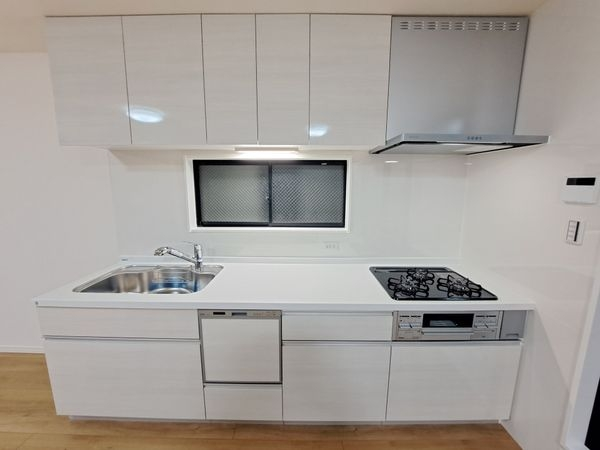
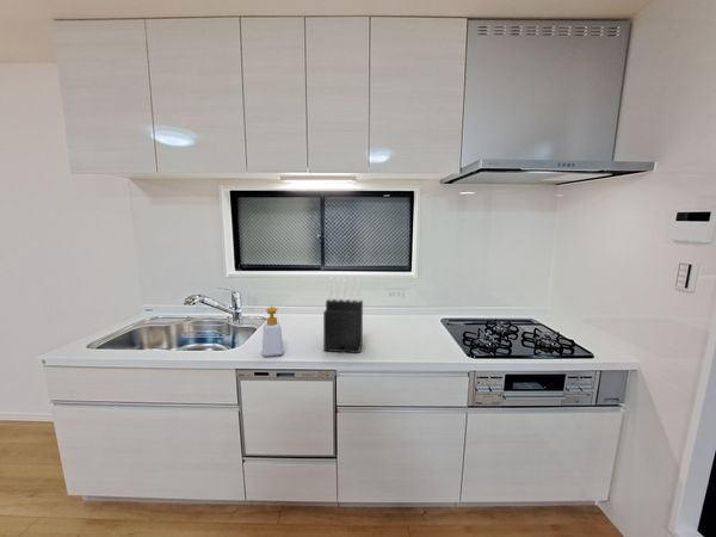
+ soap bottle [261,304,284,357]
+ knife block [322,276,364,354]
